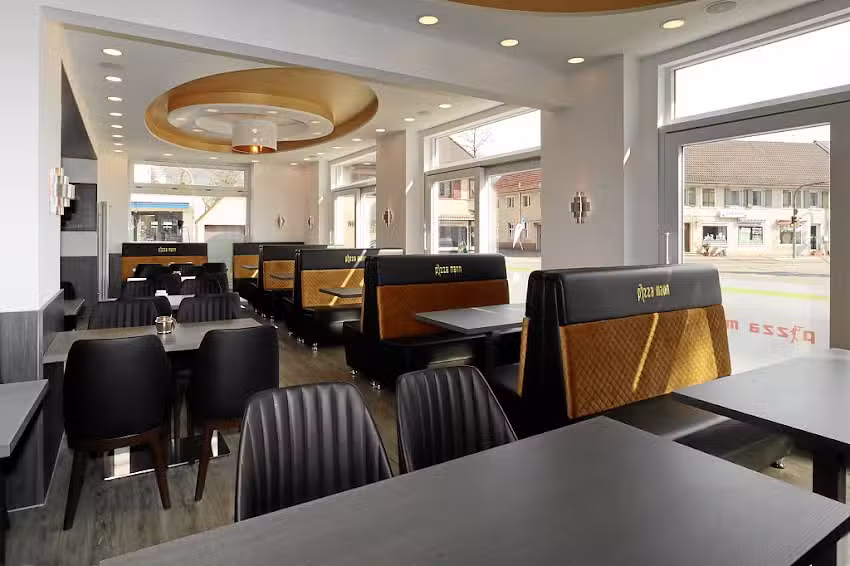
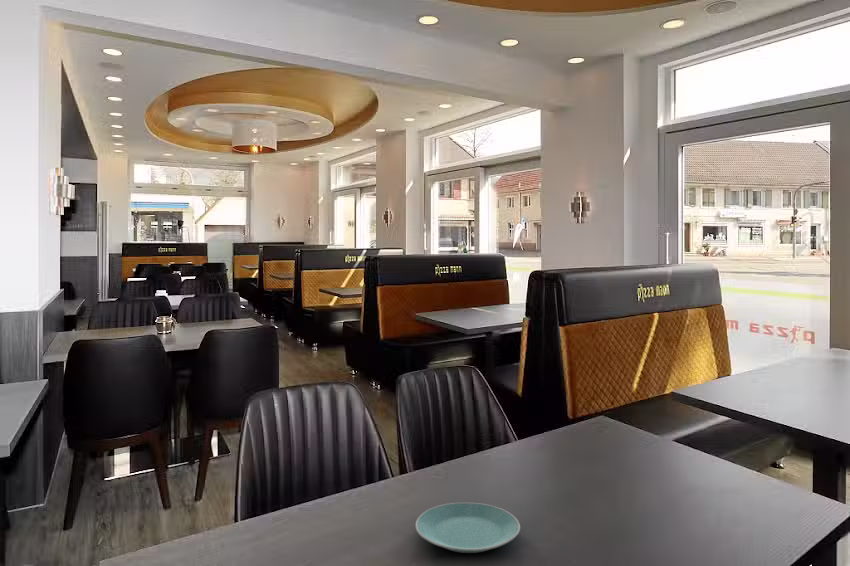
+ plate [414,502,521,554]
